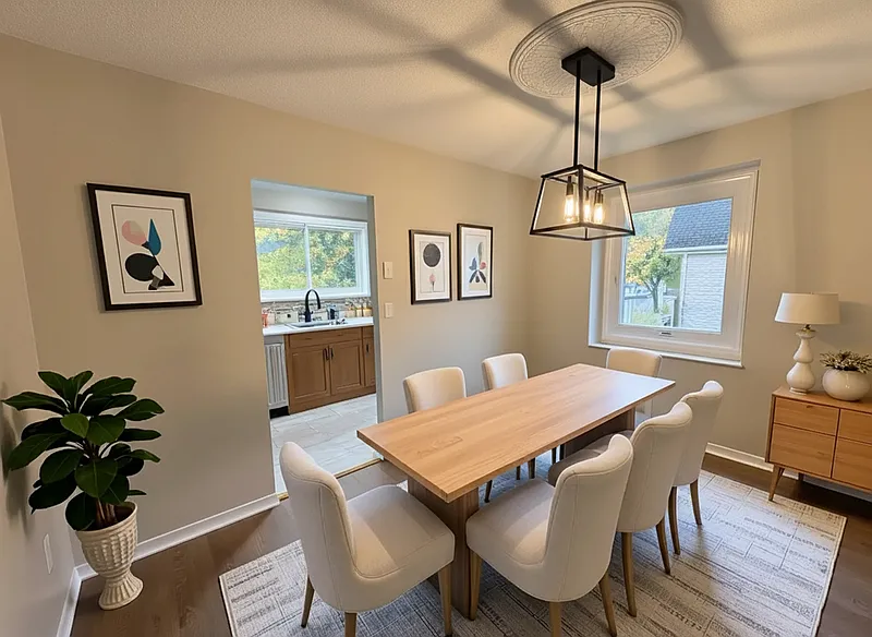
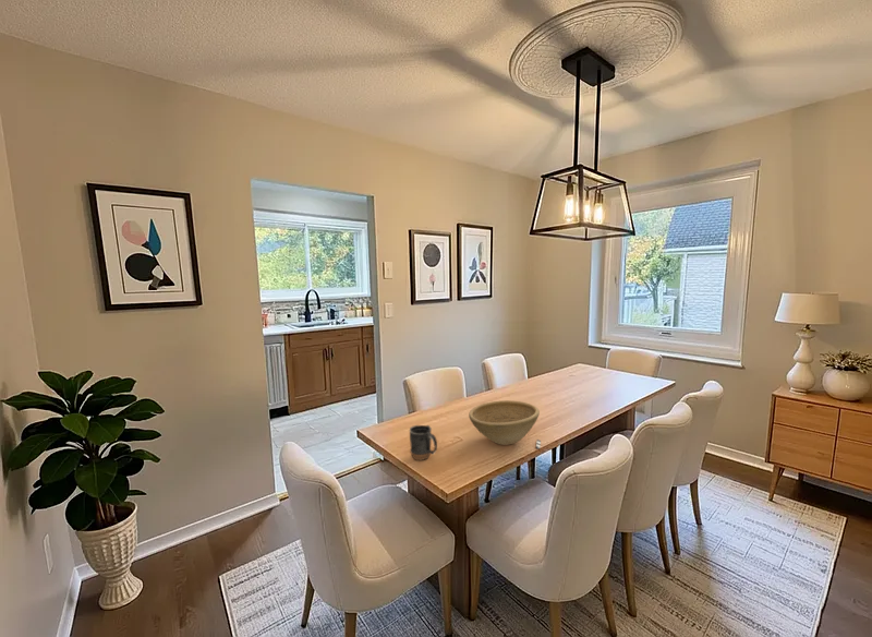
+ bowl [468,399,542,450]
+ mug [409,424,438,461]
